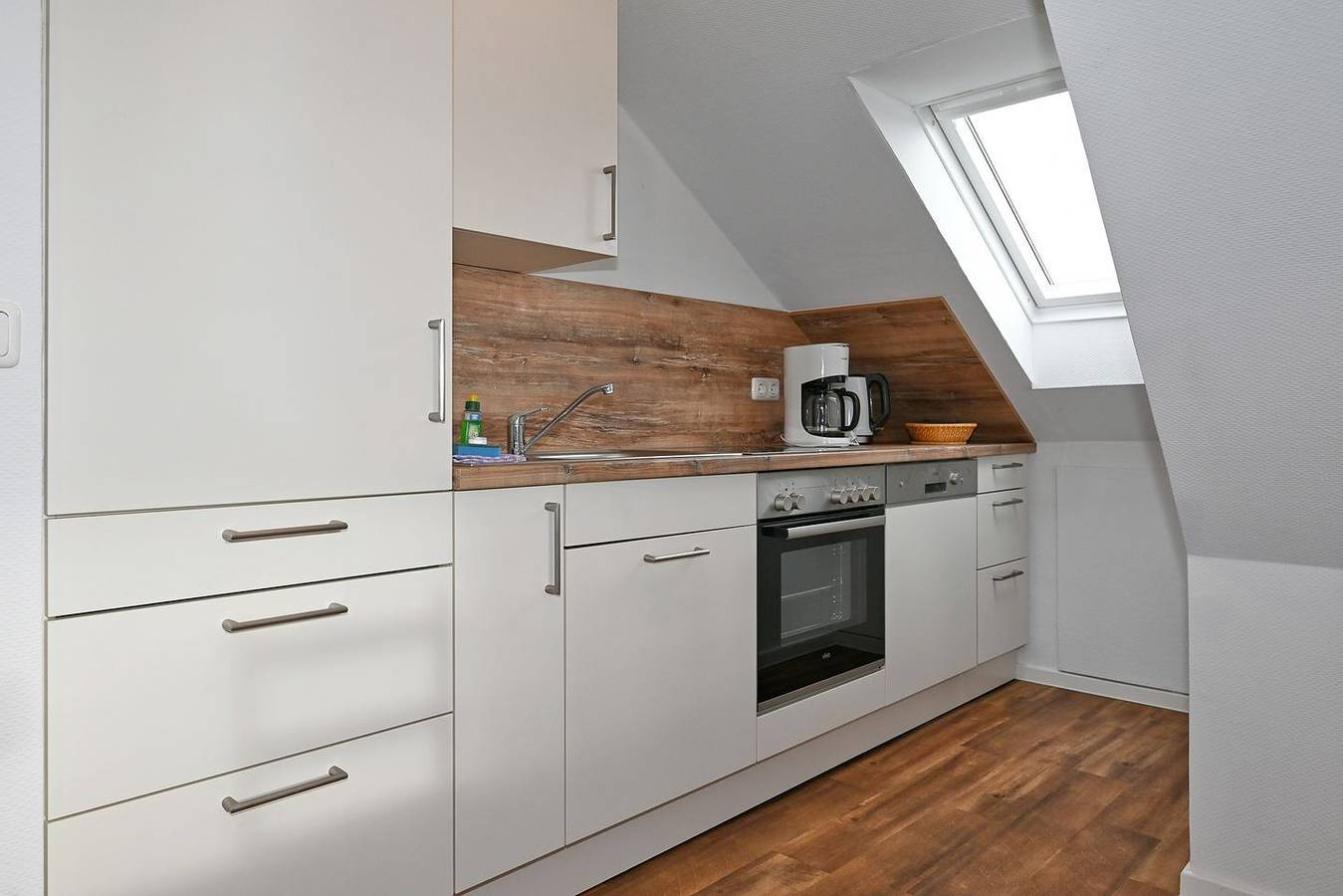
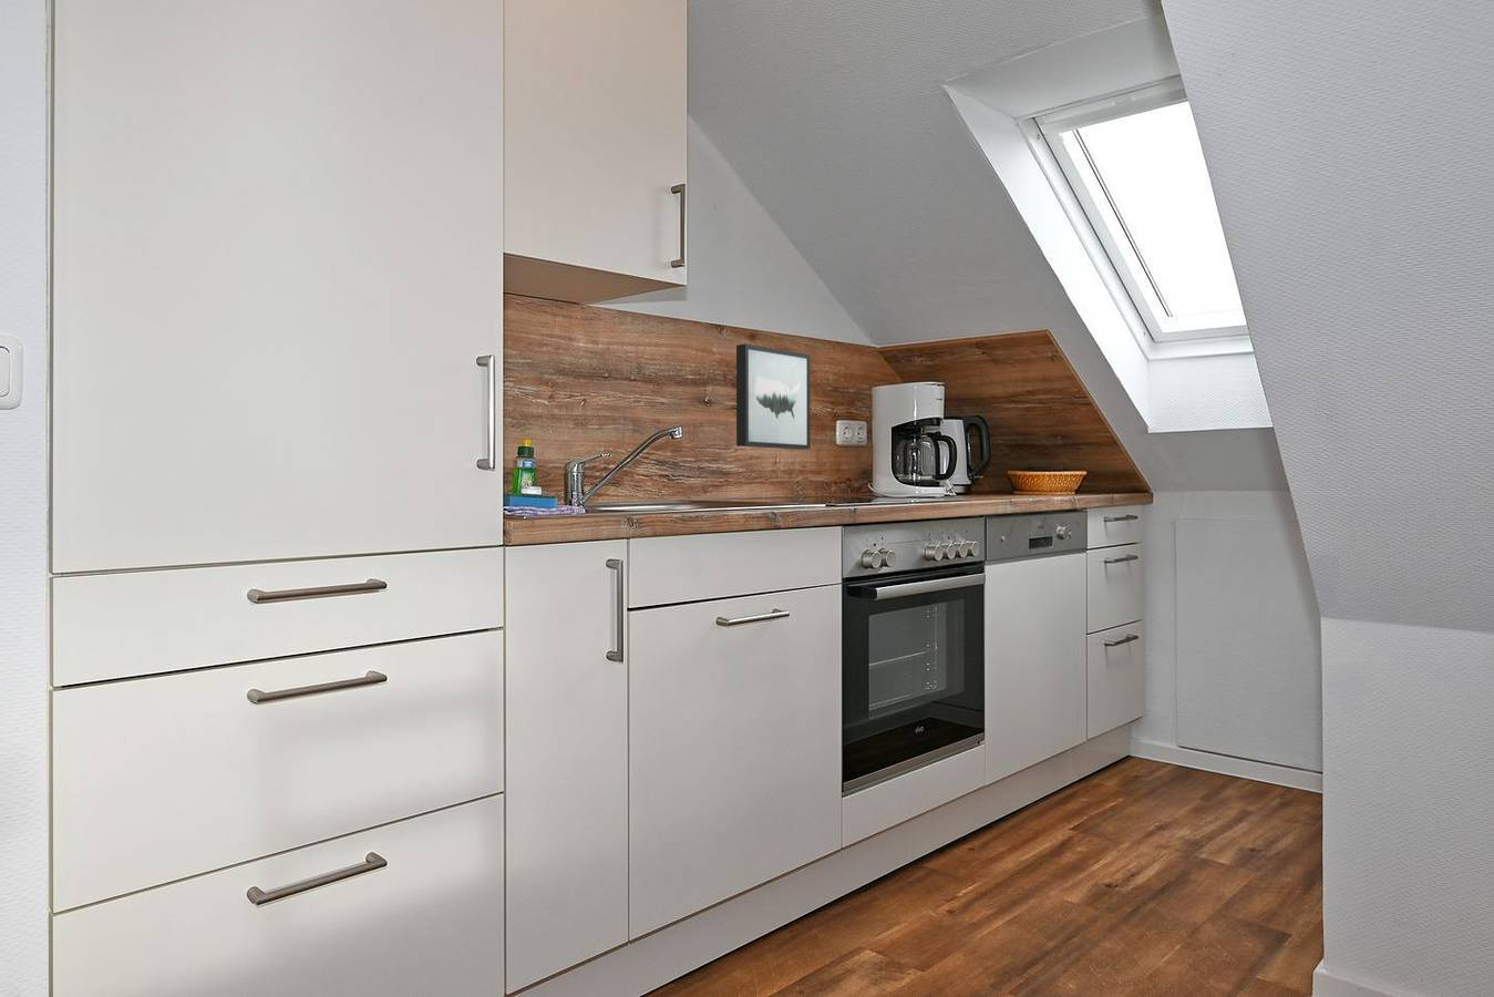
+ wall art [735,344,812,451]
